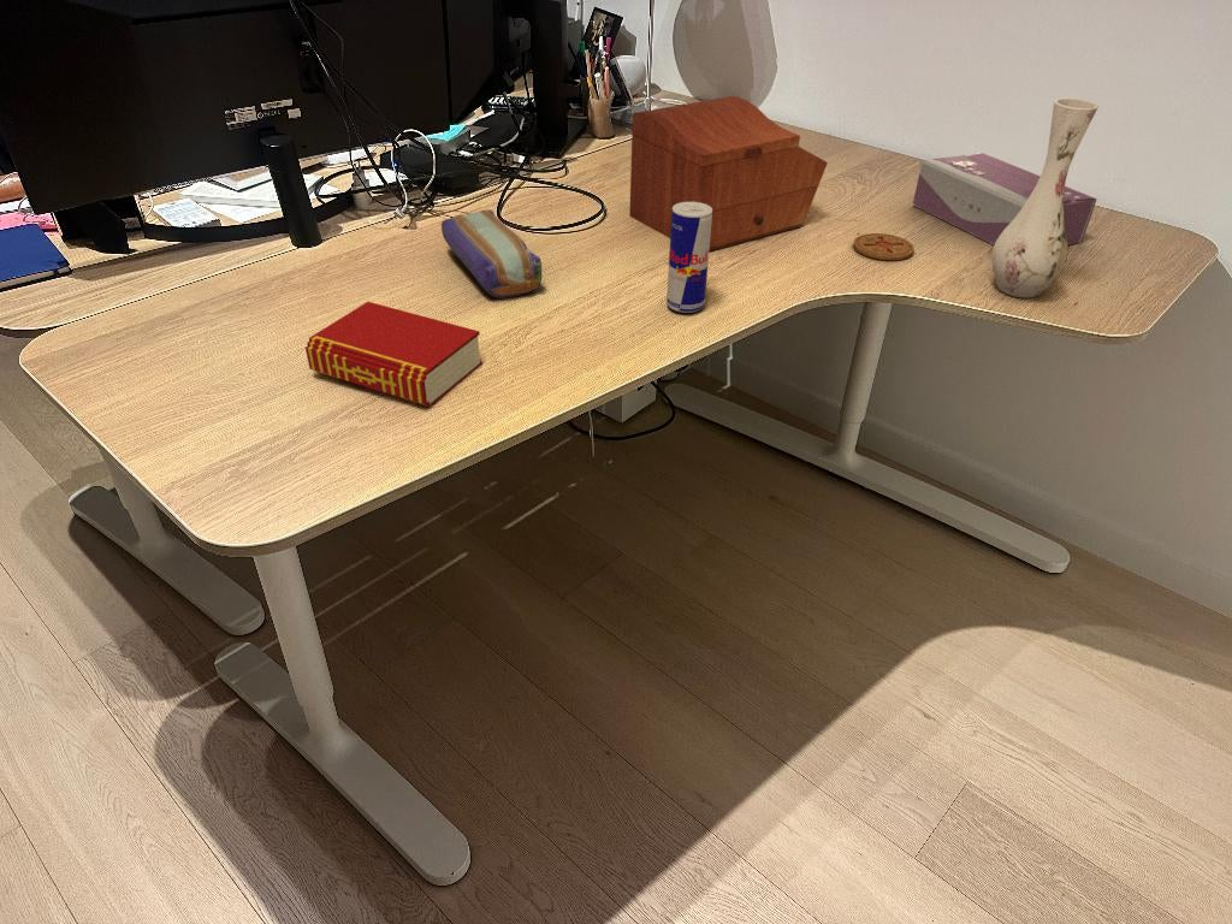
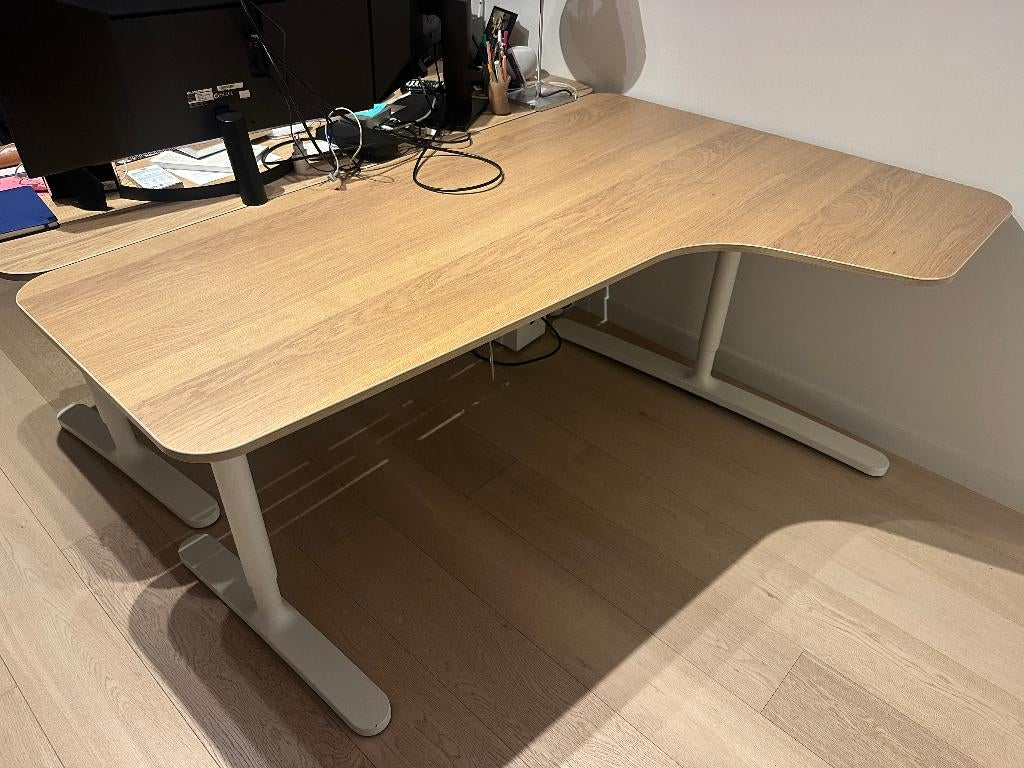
- pencil case [440,208,543,300]
- beverage can [665,202,712,314]
- vase [990,96,1100,298]
- coaster [852,232,916,261]
- sewing box [628,95,829,253]
- tissue box [912,152,1098,247]
- book [304,301,484,408]
